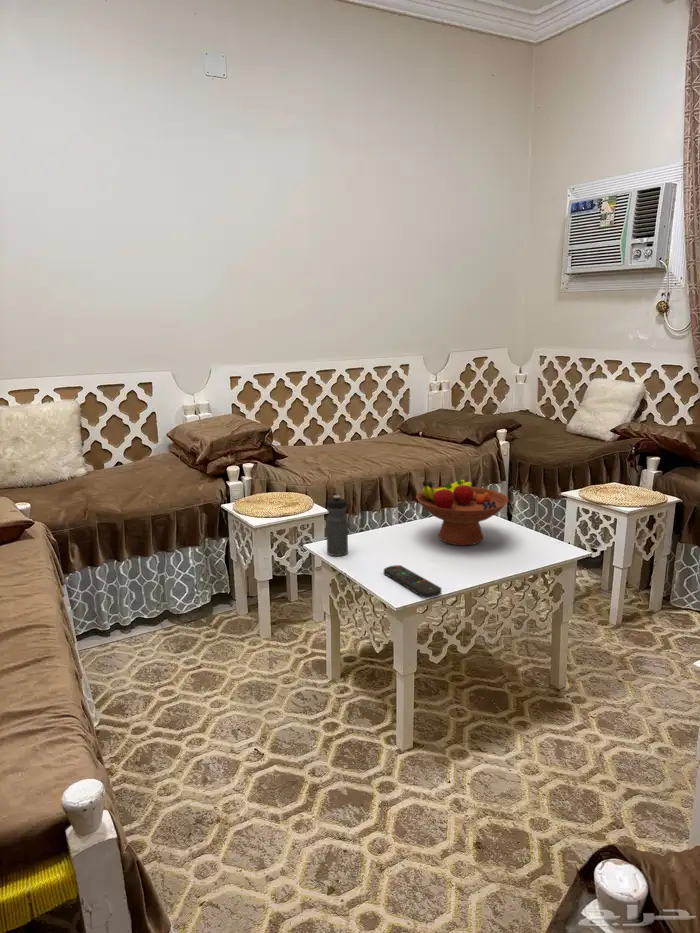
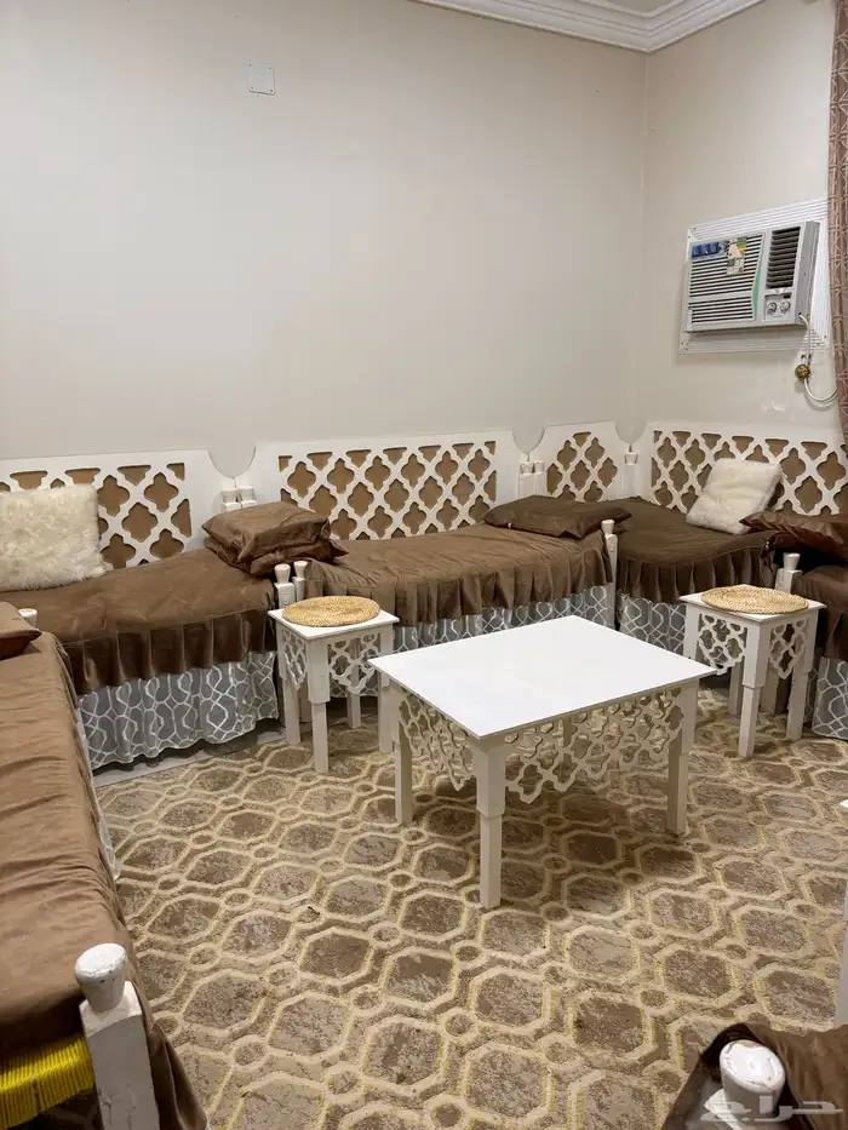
- water bottle [325,494,349,557]
- fruit bowl [415,479,509,546]
- remote control [383,564,442,599]
